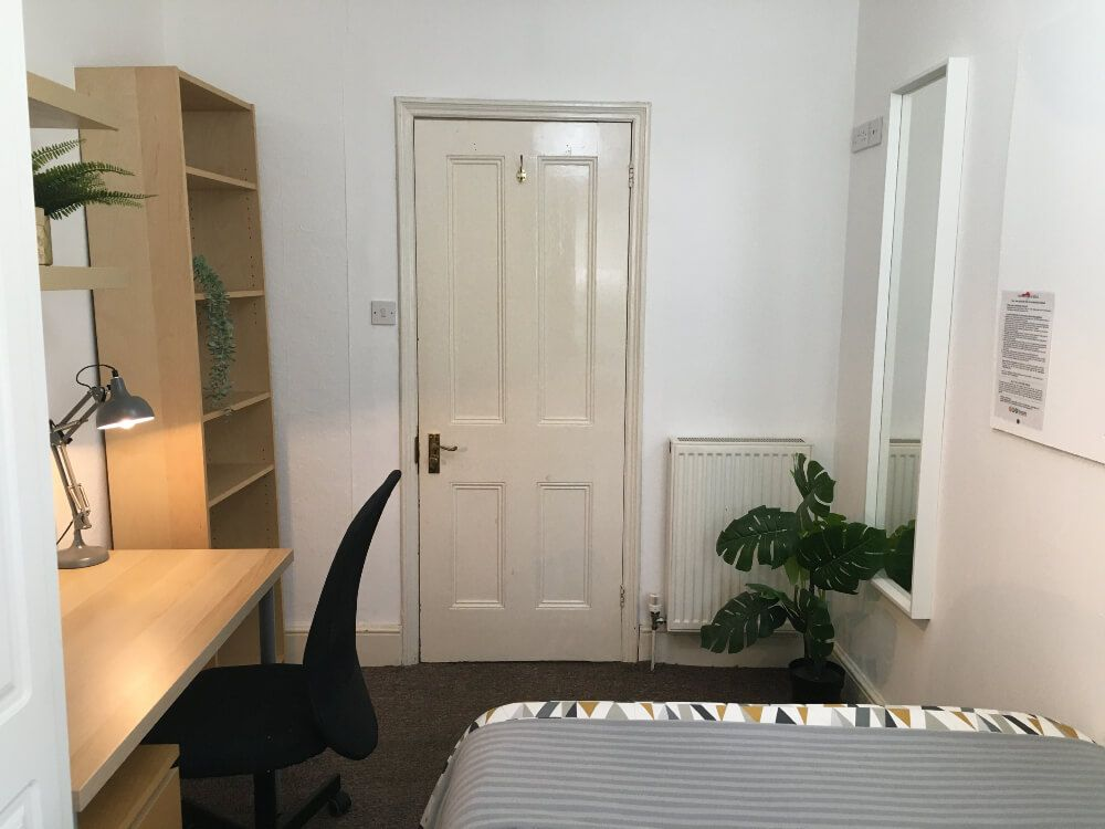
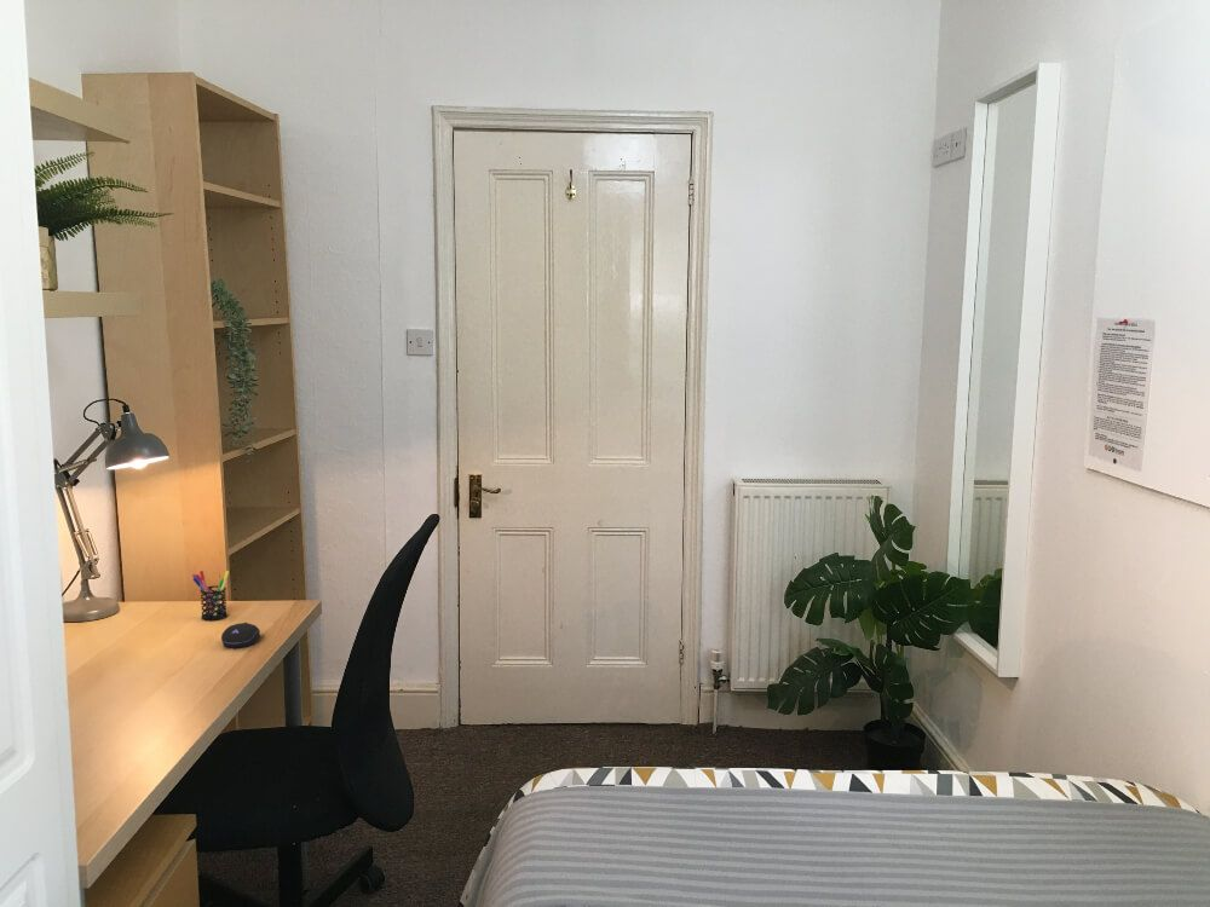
+ computer mouse [220,622,261,649]
+ pen holder [191,570,230,622]
